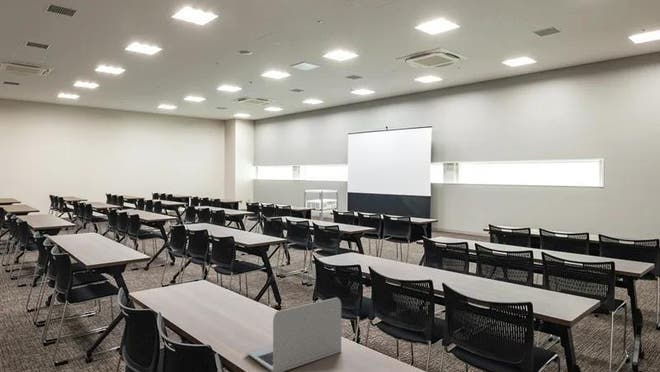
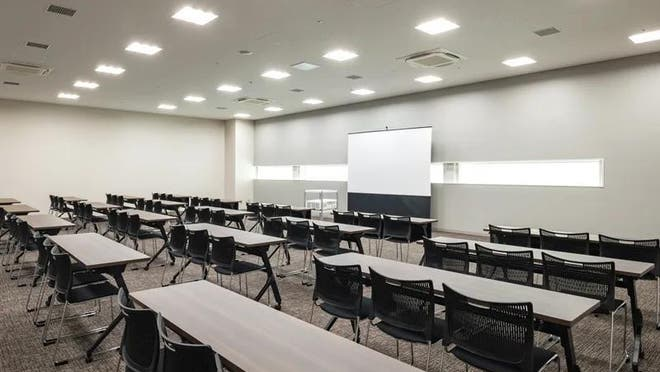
- laptop [245,297,342,372]
